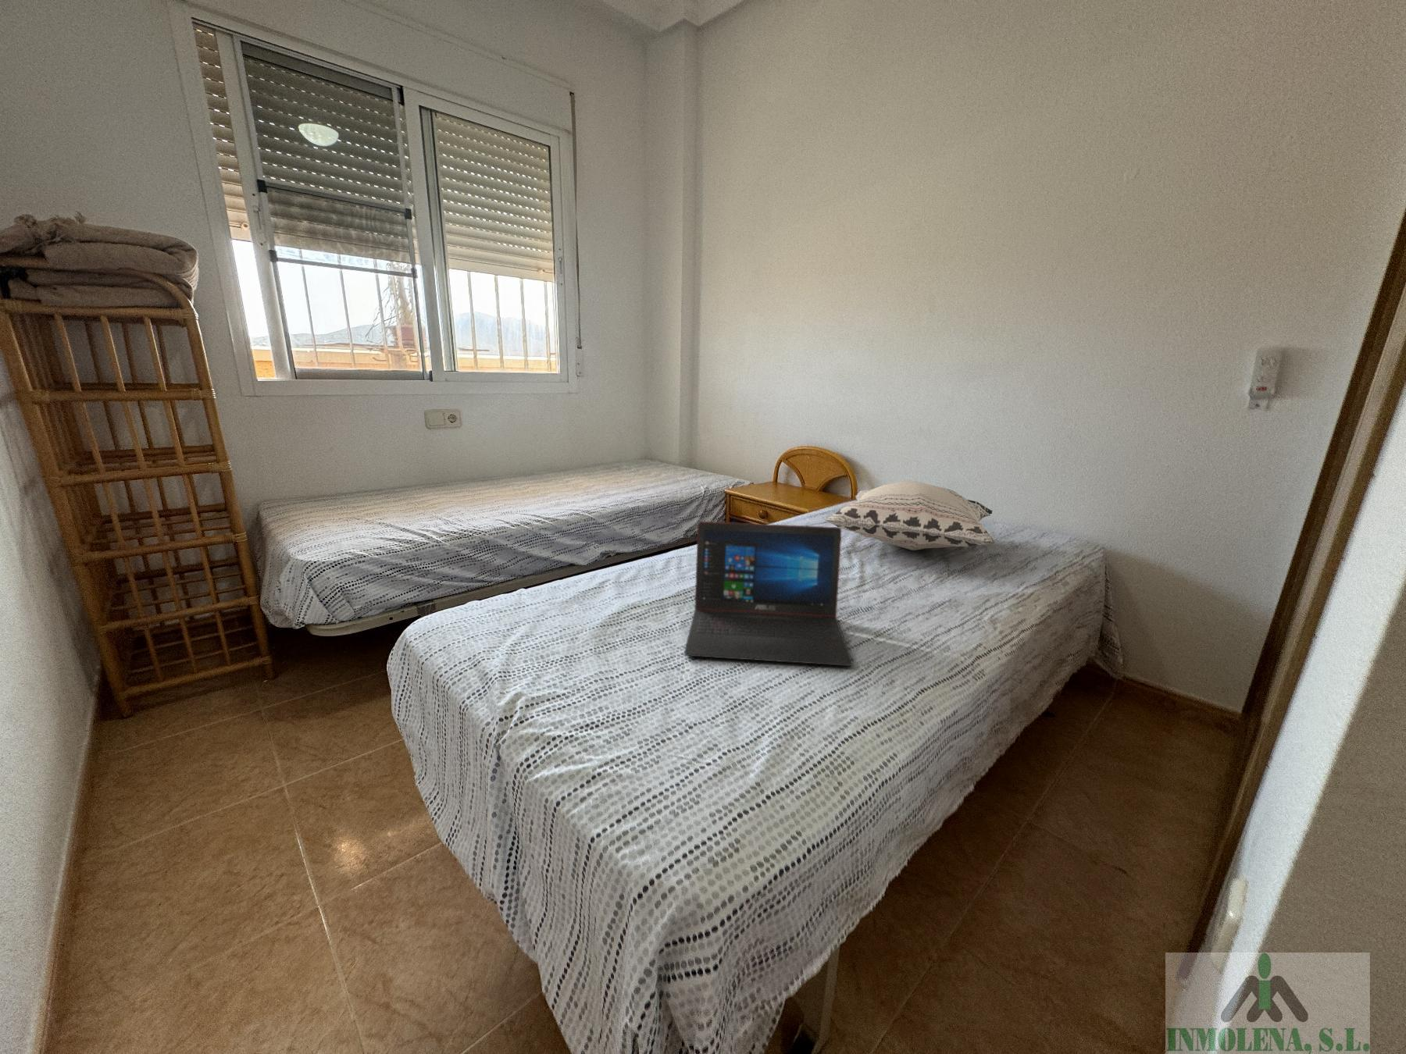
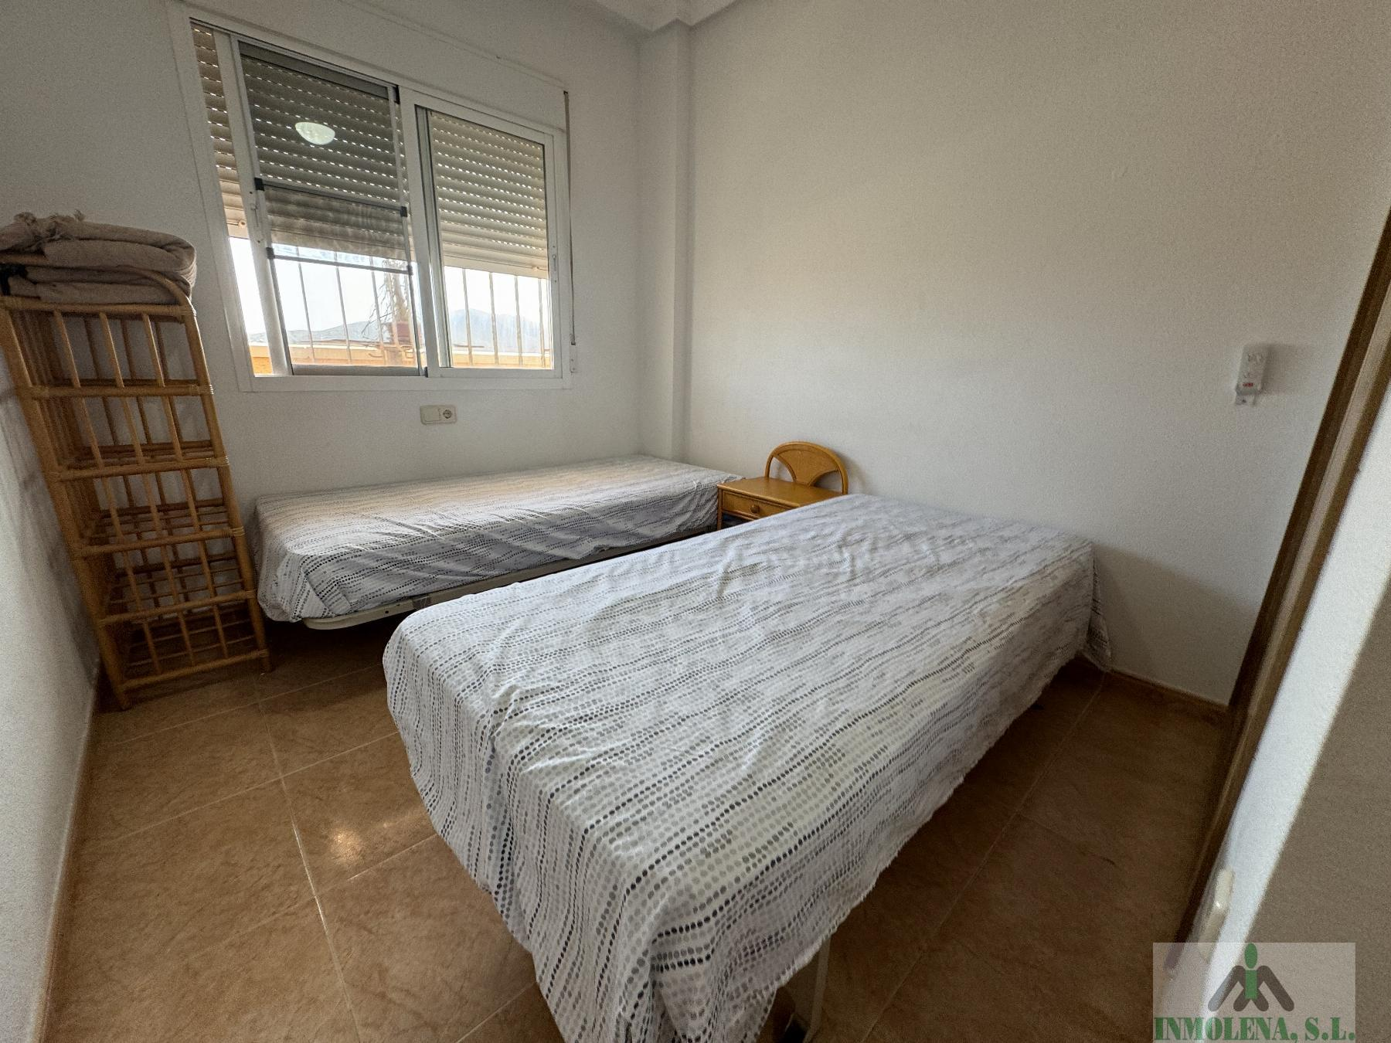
- laptop [683,520,854,666]
- decorative pillow [825,479,995,551]
